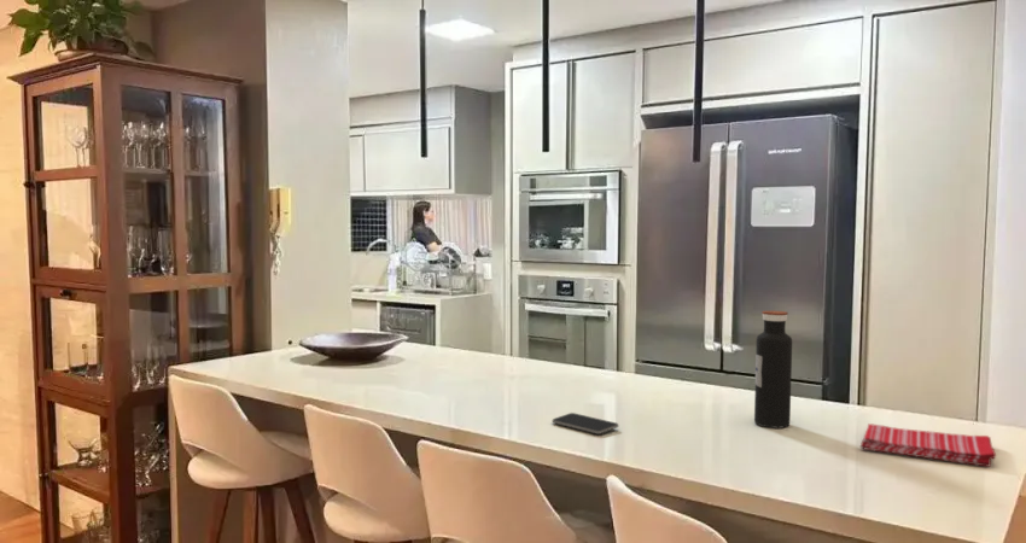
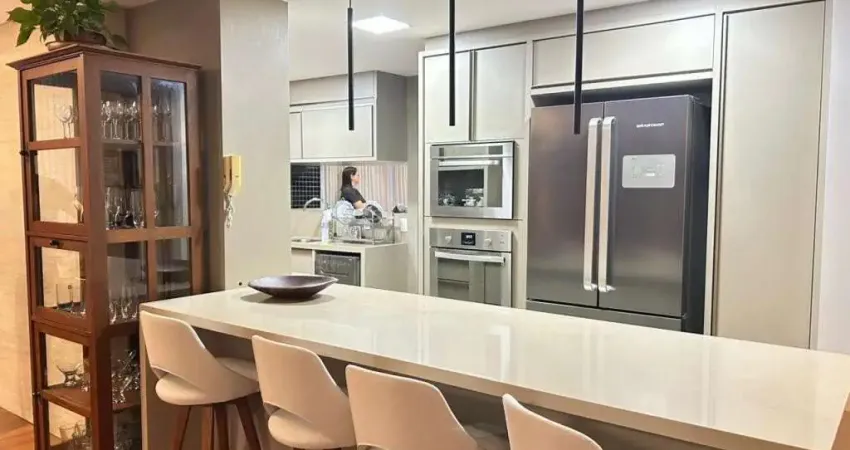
- water bottle [753,310,793,430]
- smartphone [552,411,620,436]
- dish towel [859,422,997,468]
